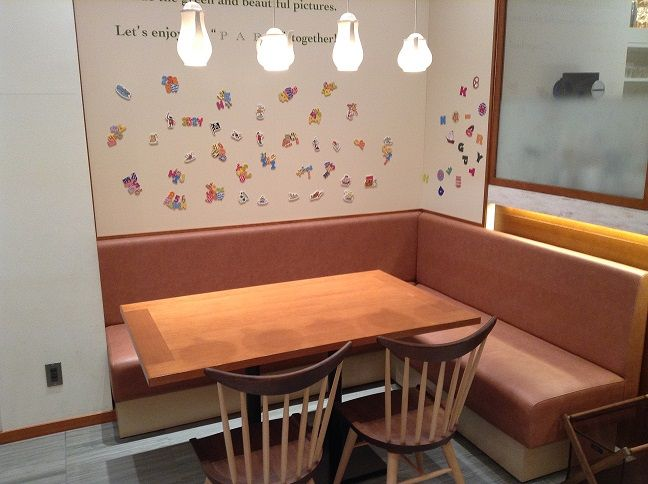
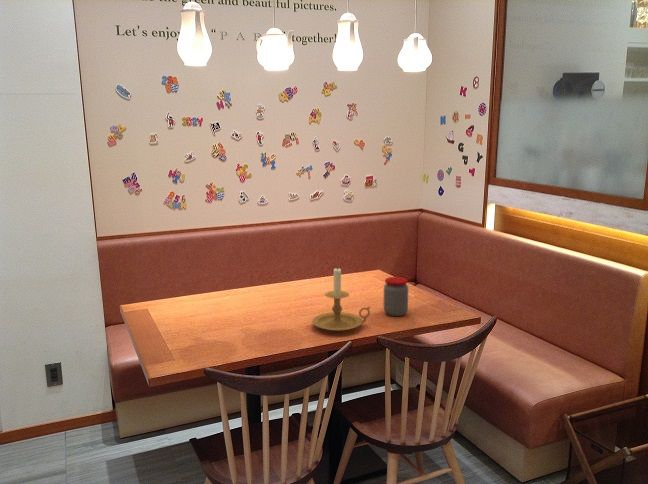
+ jar [383,276,409,317]
+ candle holder [311,266,372,332]
